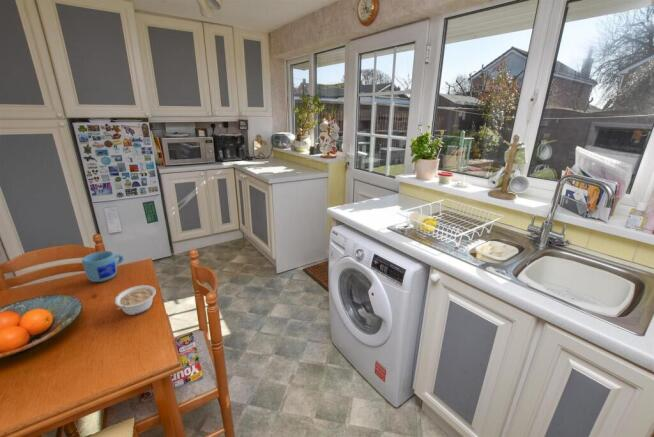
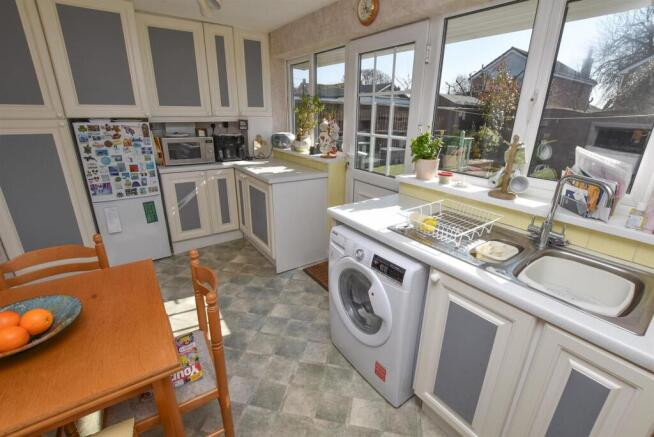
- legume [114,284,157,316]
- mug [81,250,125,283]
